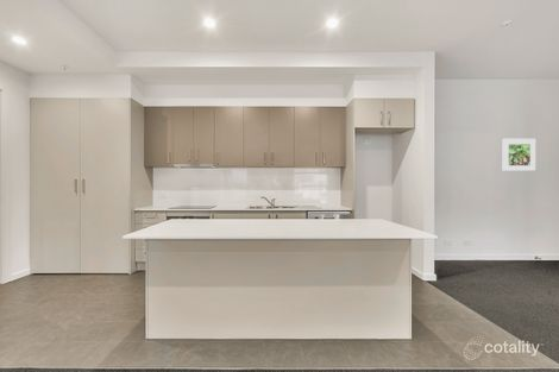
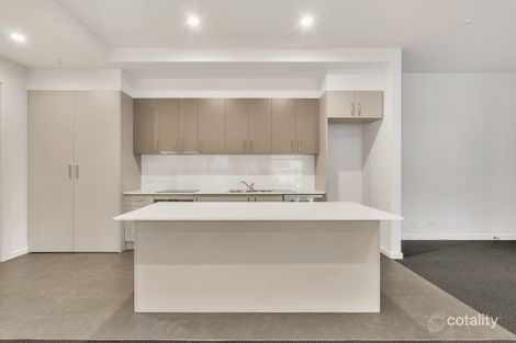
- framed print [502,138,536,172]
